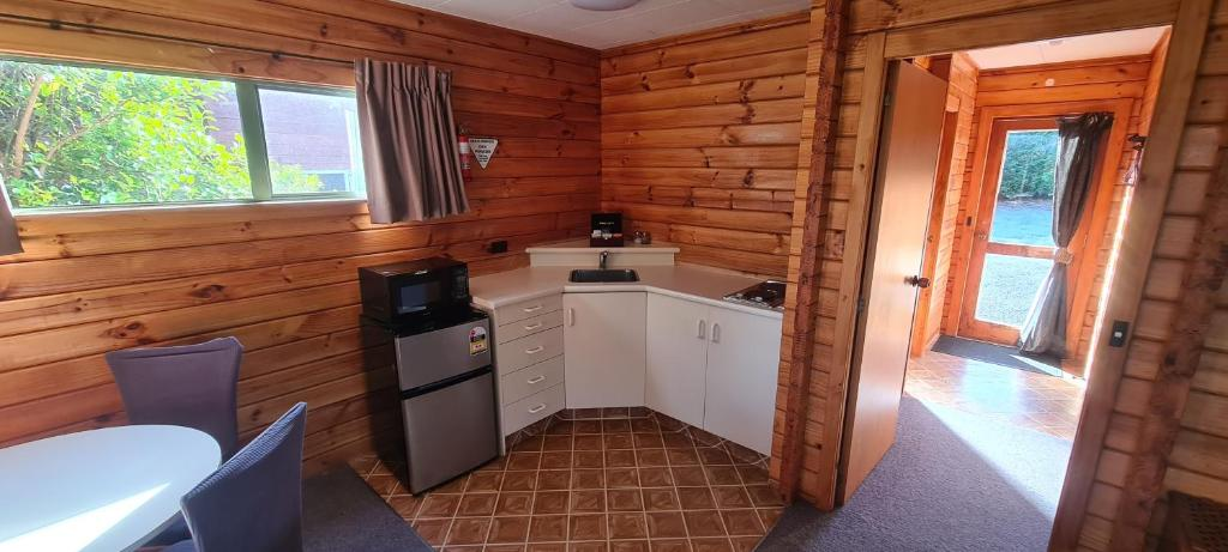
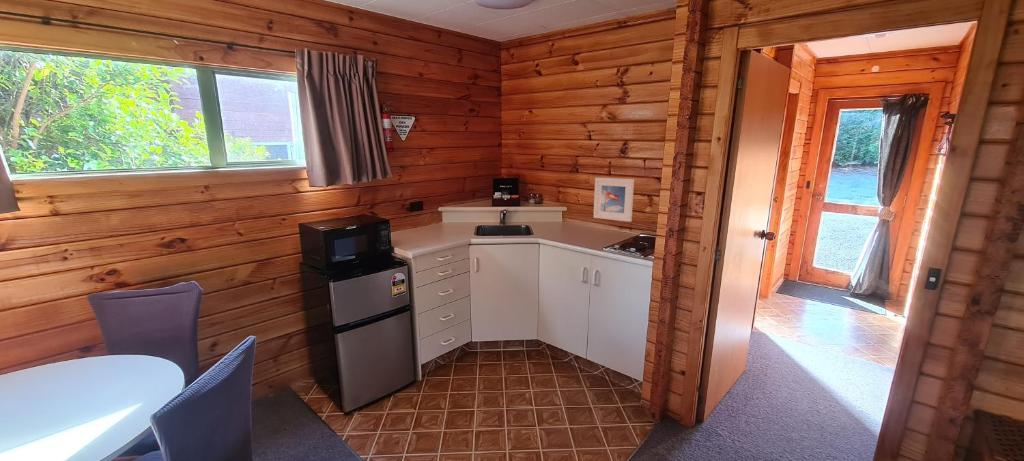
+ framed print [593,177,635,223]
